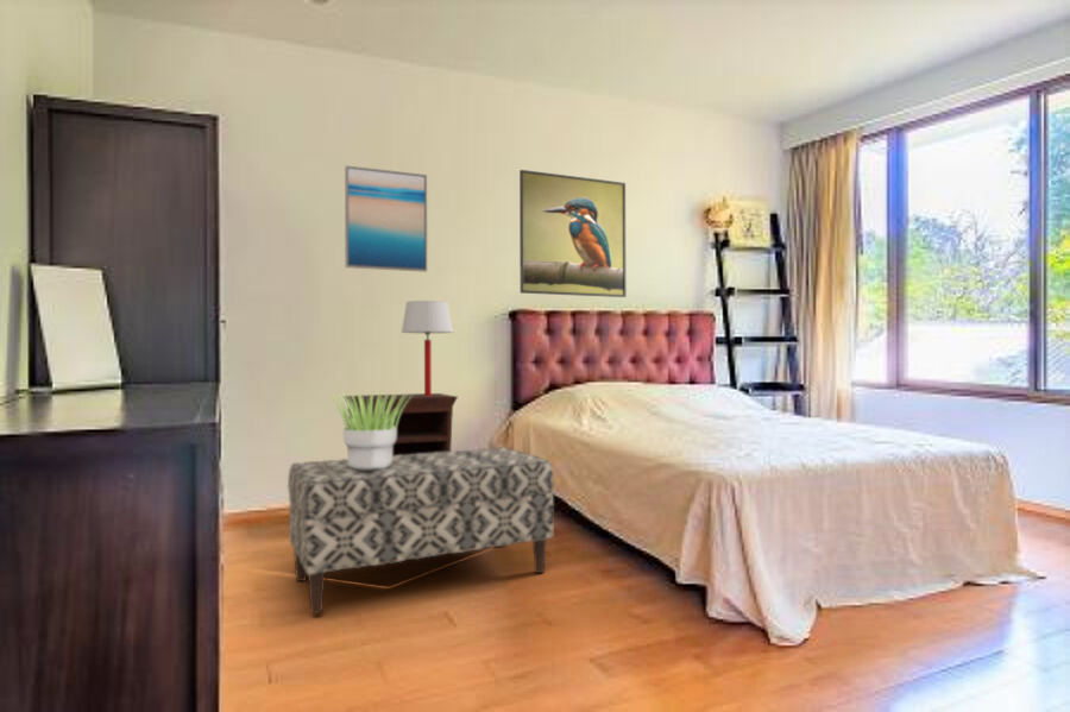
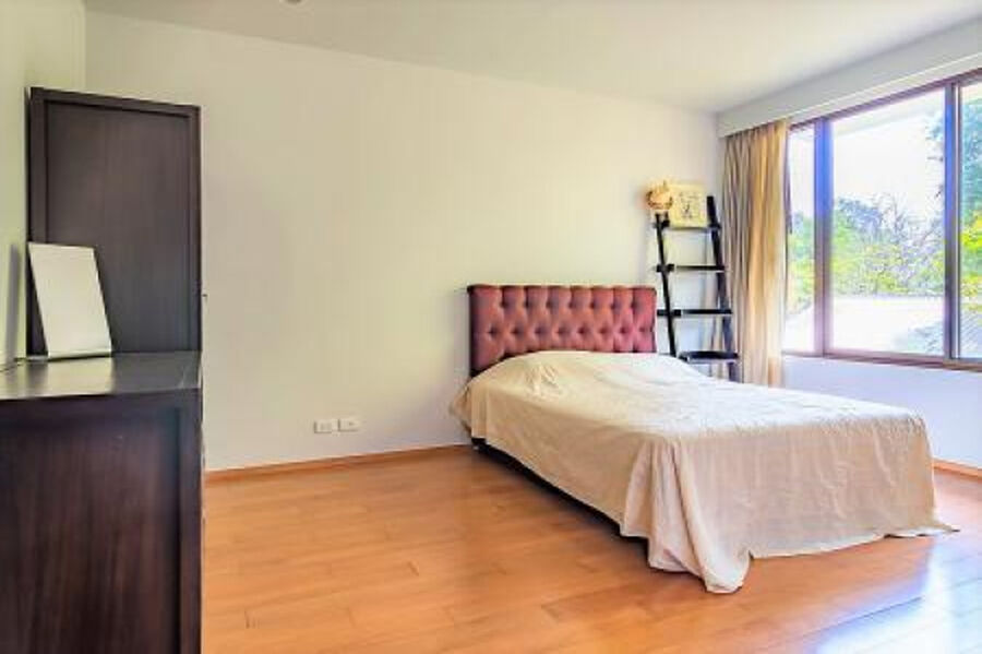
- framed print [518,169,628,298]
- table lamp [401,300,454,396]
- potted plant [331,391,413,470]
- bench [287,447,554,615]
- wall art [344,164,428,273]
- nightstand [342,392,459,456]
